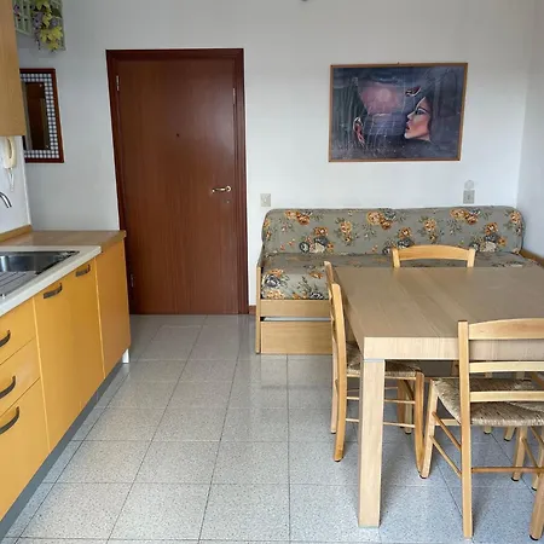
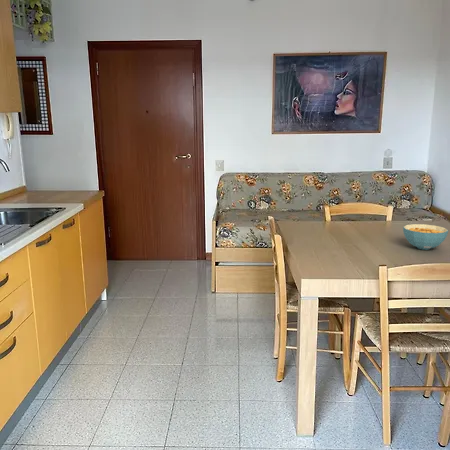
+ cereal bowl [402,223,449,251]
